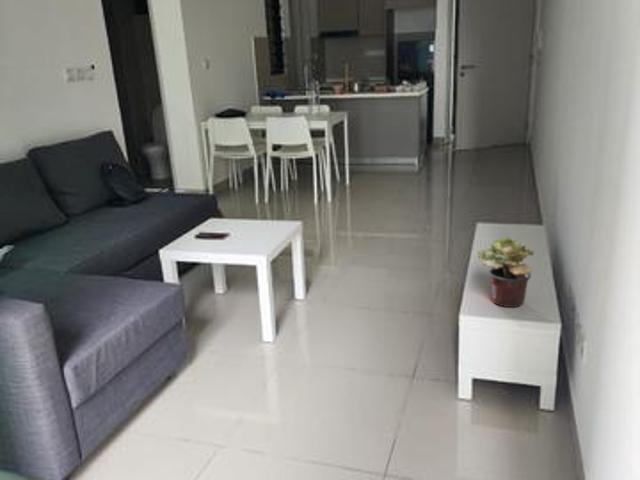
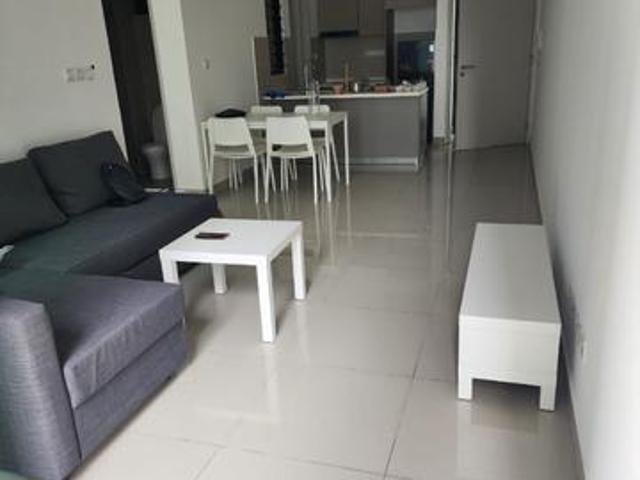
- potted plant [477,236,535,308]
